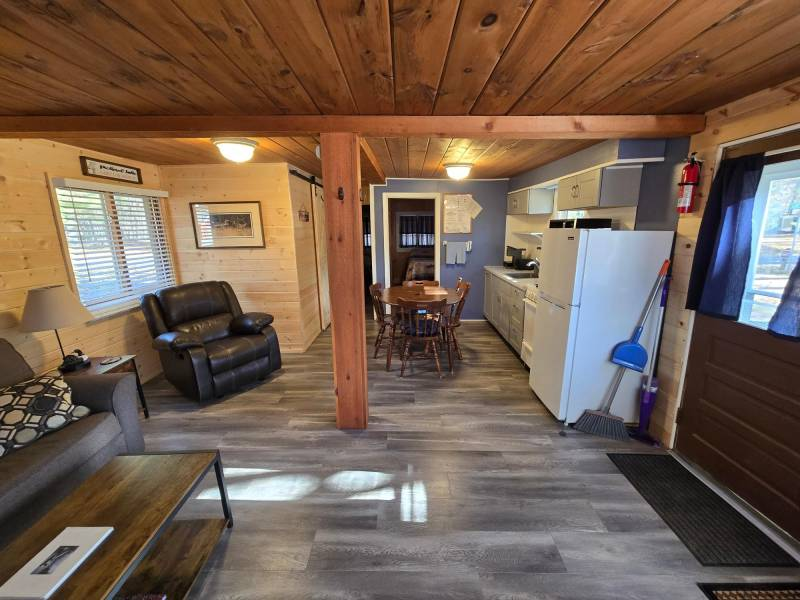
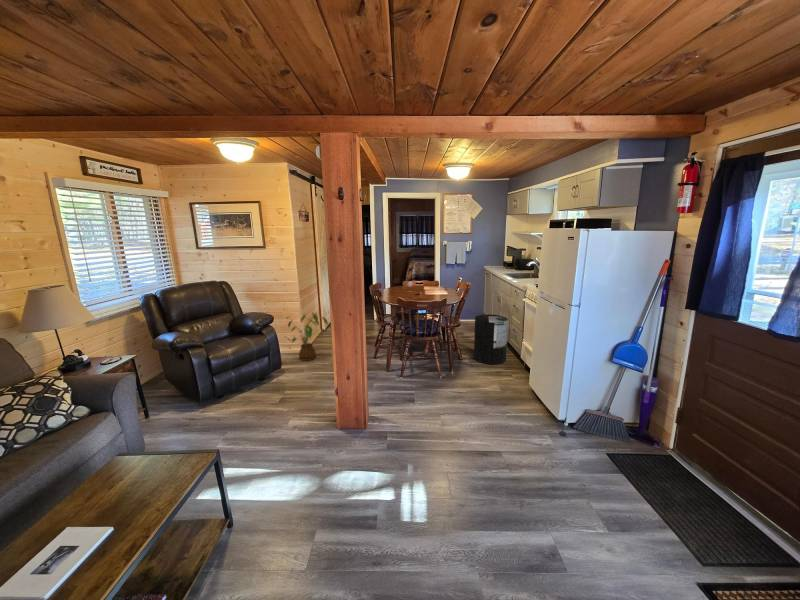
+ house plant [287,312,329,362]
+ trash can [473,313,509,365]
